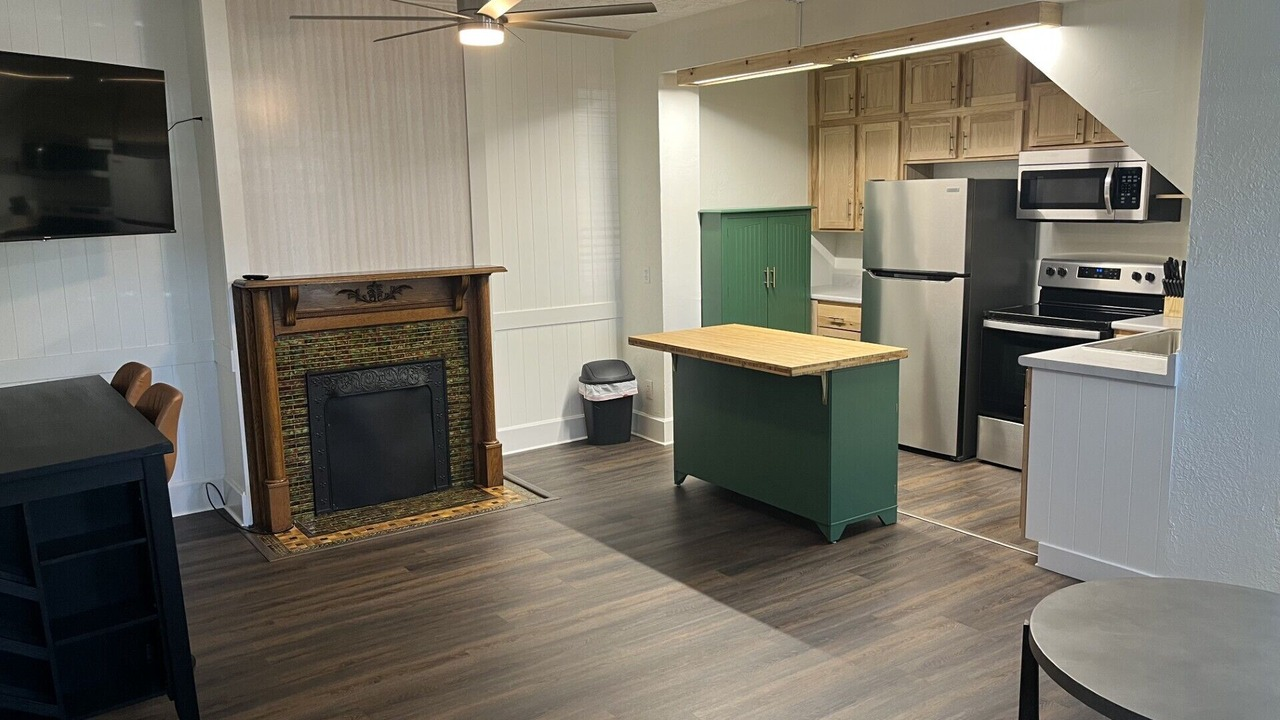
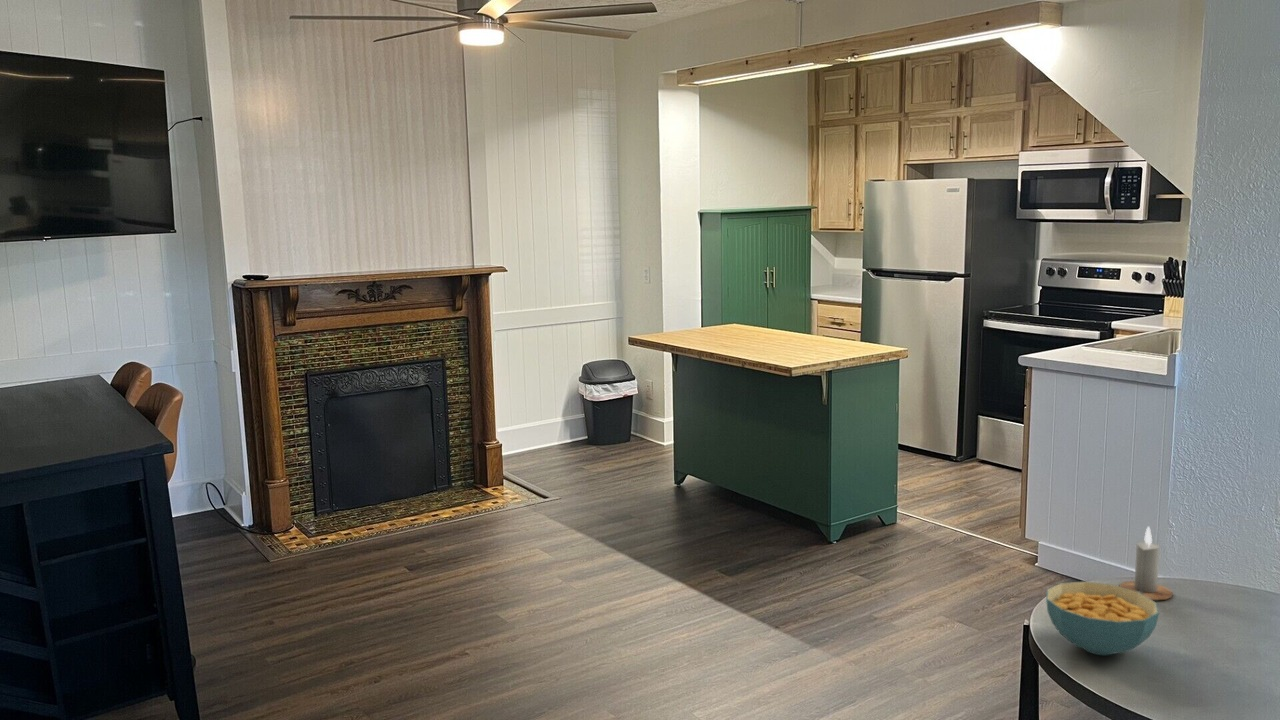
+ candle [1119,525,1174,601]
+ cereal bowl [1045,580,1160,656]
